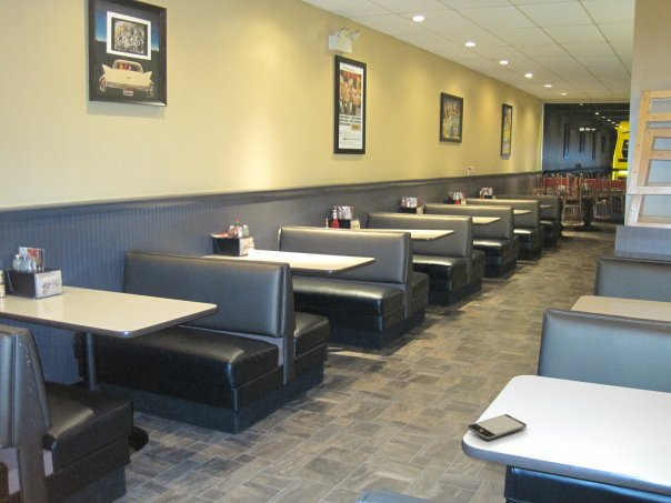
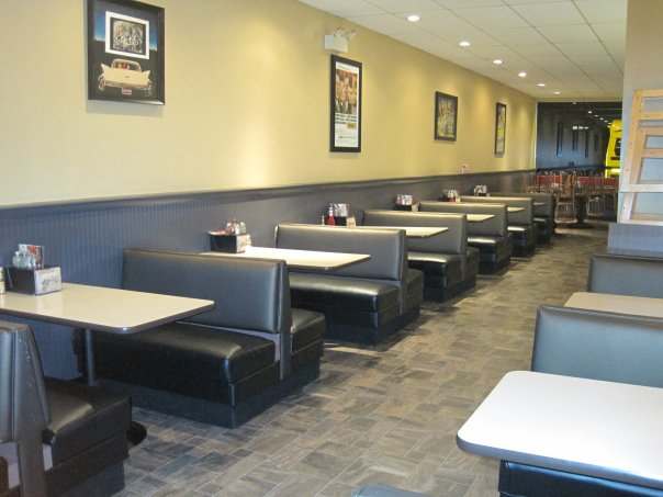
- smartphone [467,413,528,441]
